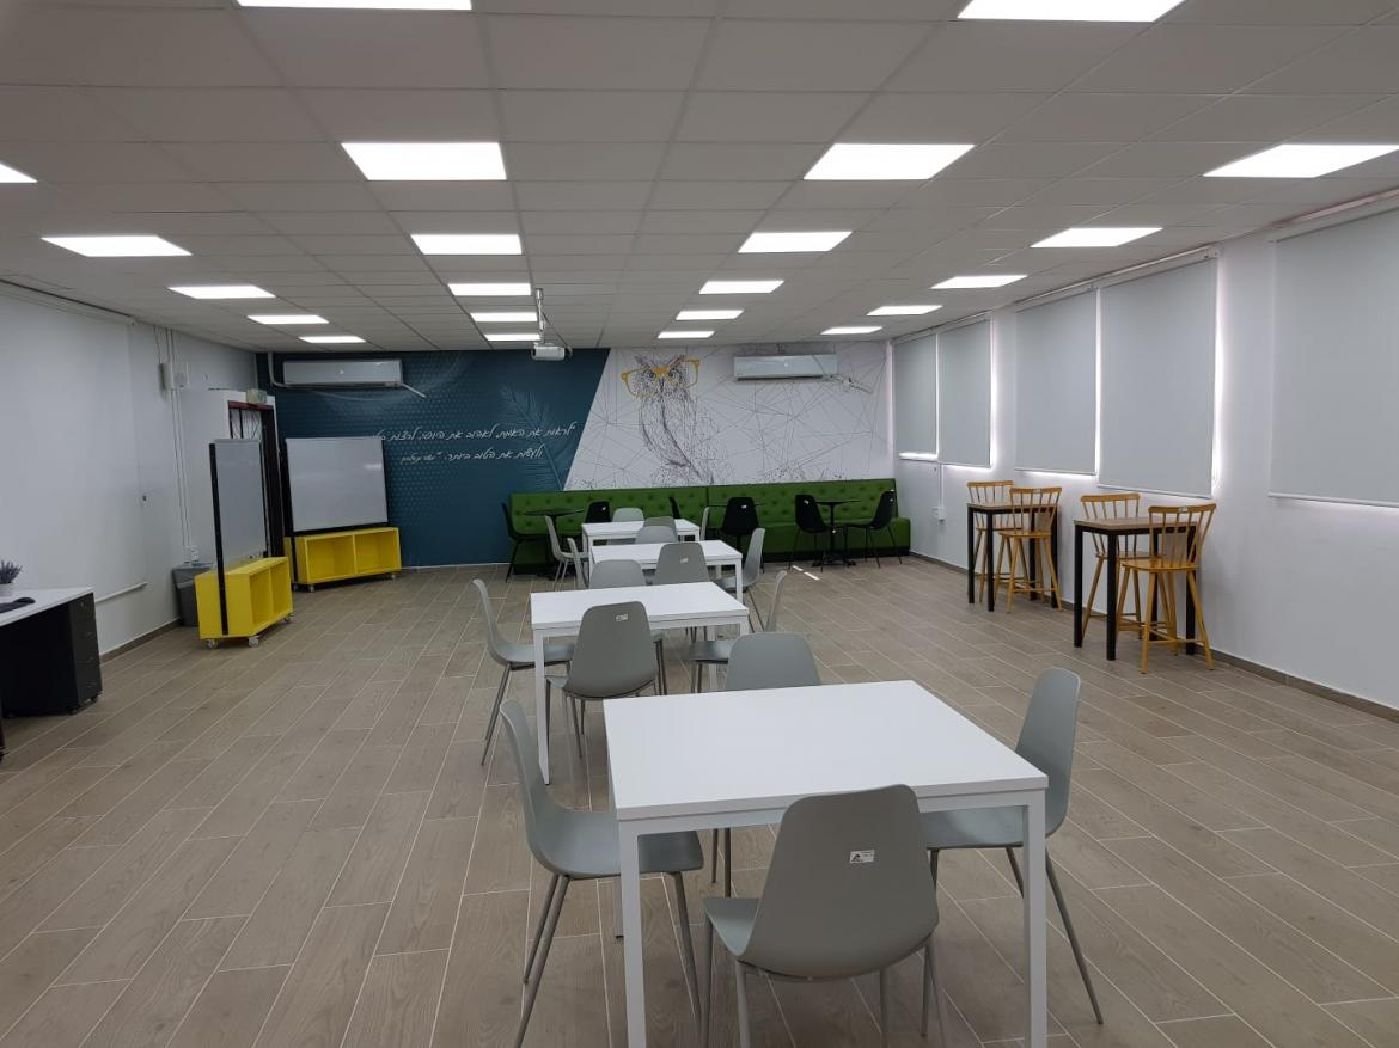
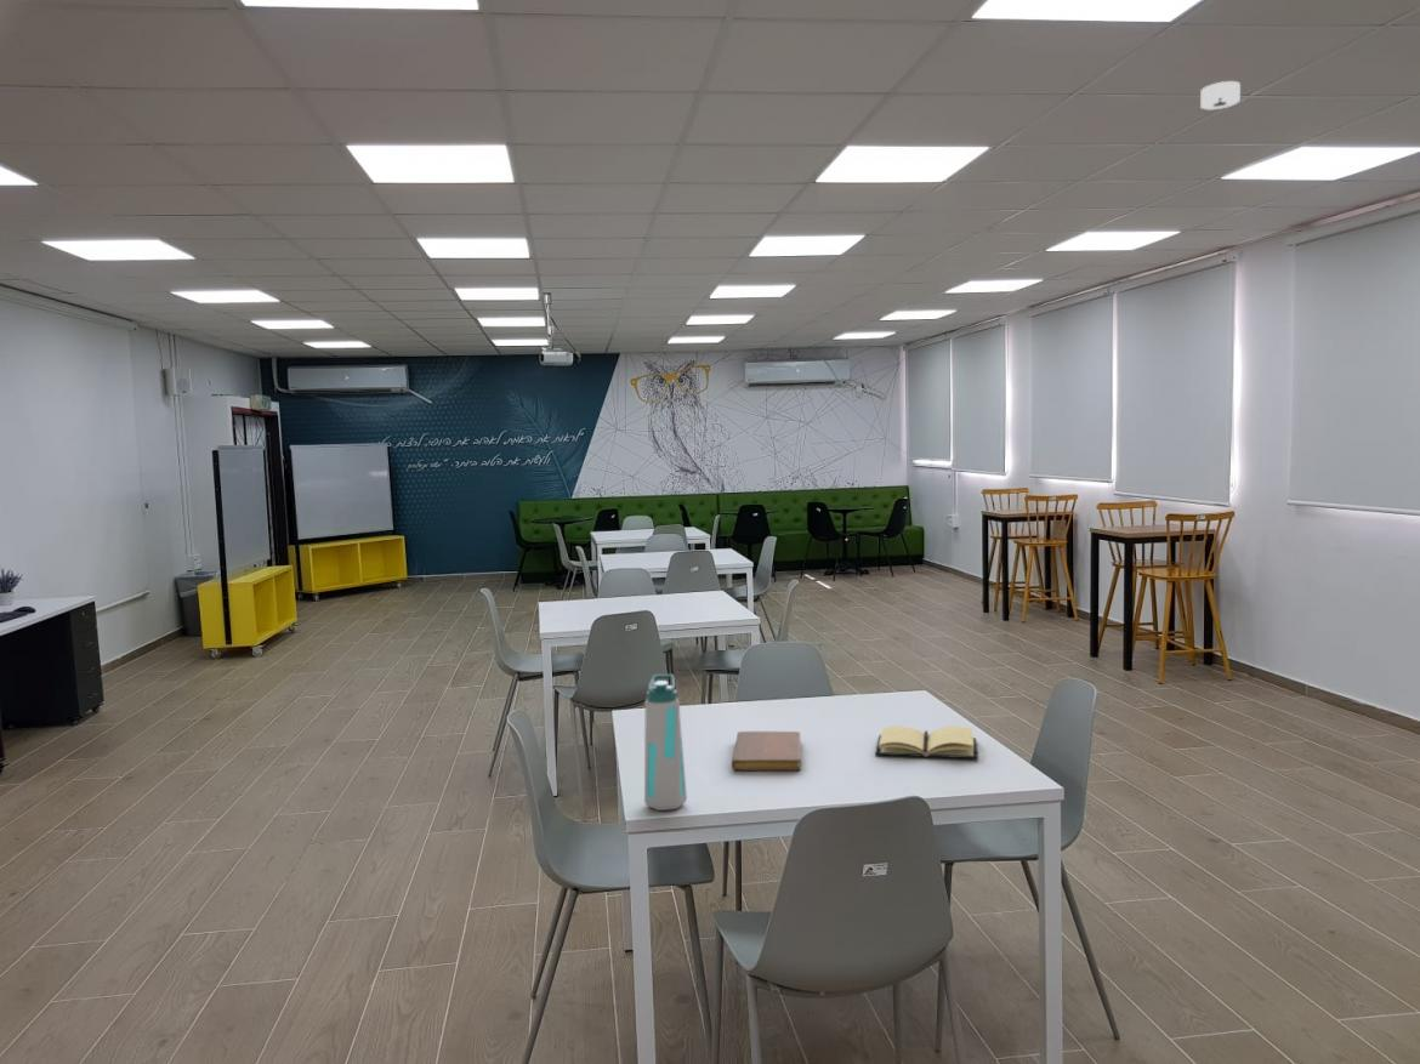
+ smoke detector [1199,80,1242,110]
+ book [874,724,979,759]
+ notebook [731,730,802,772]
+ water bottle [643,673,688,812]
